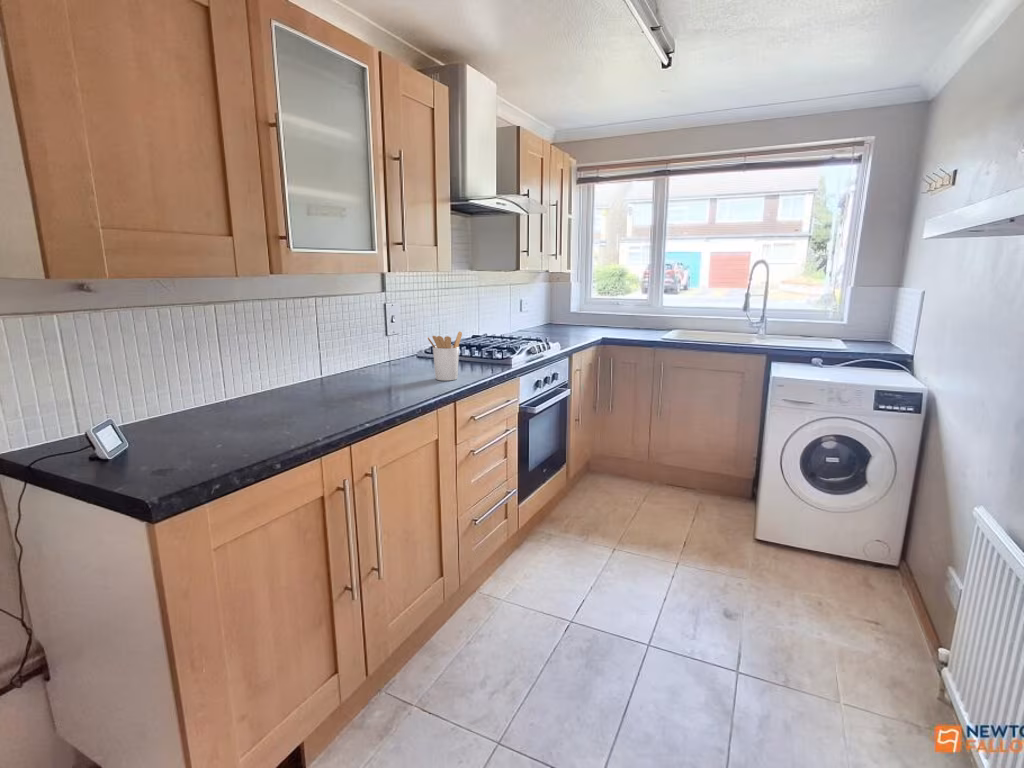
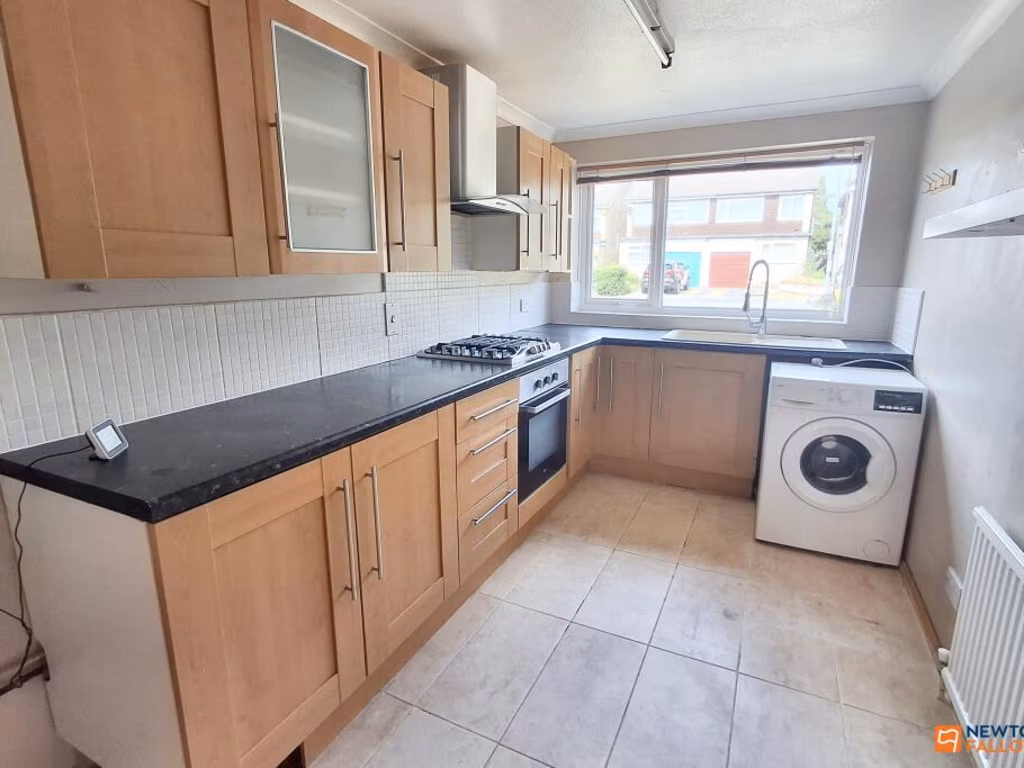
- utensil holder [427,330,463,382]
